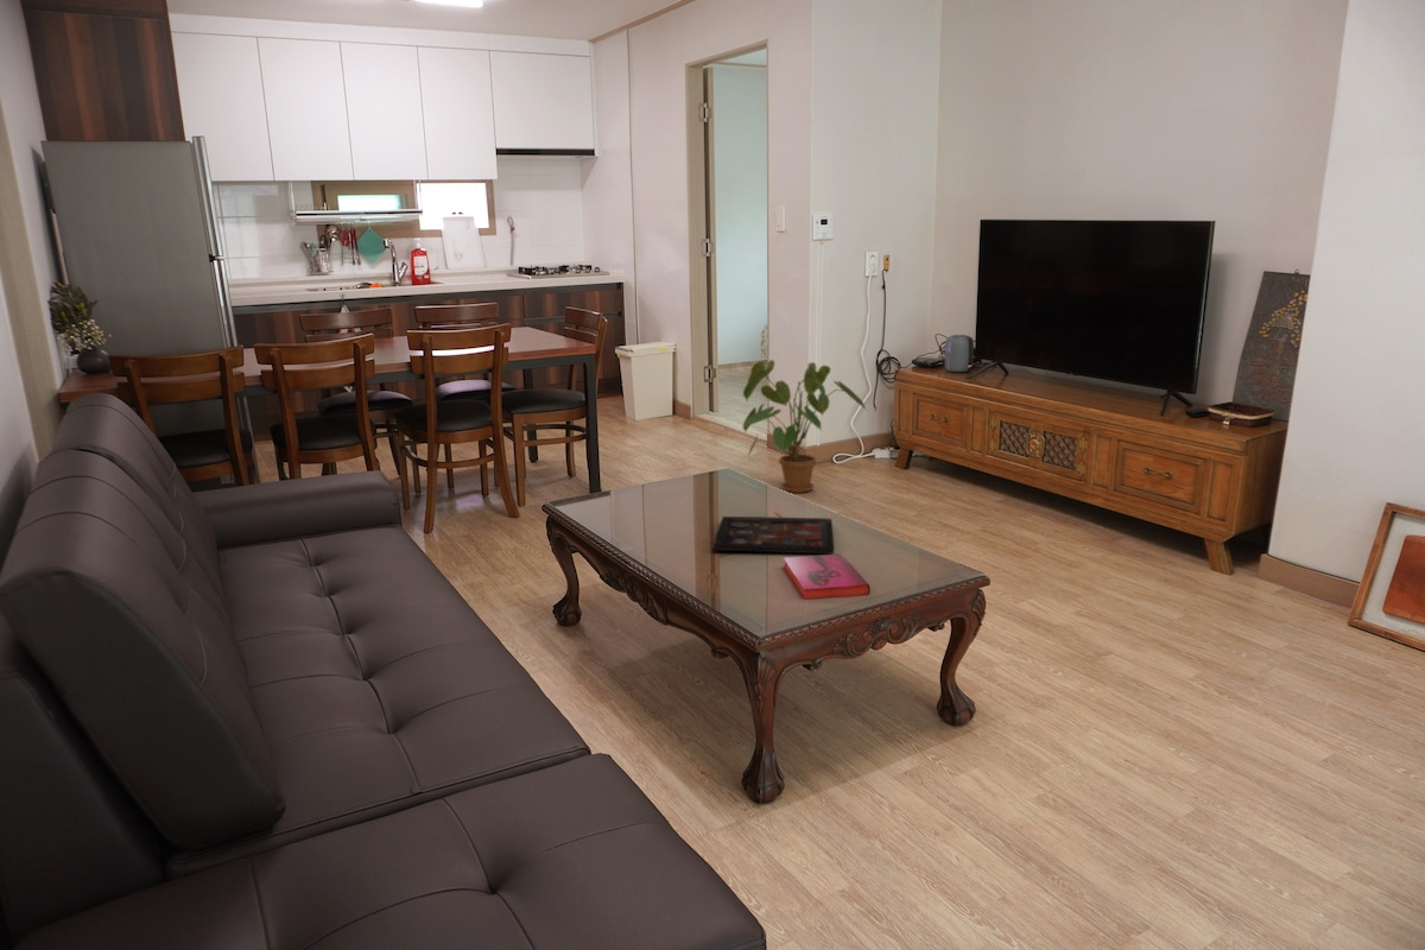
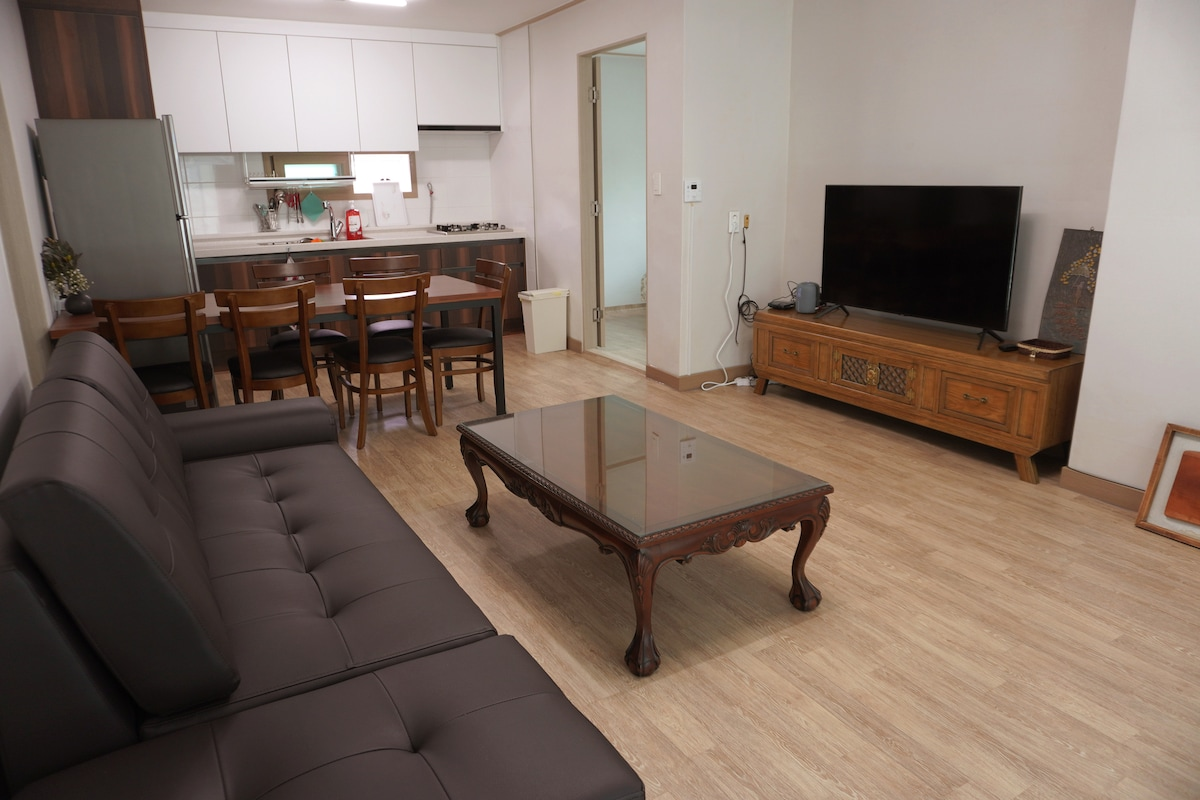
- house plant [741,359,868,494]
- hardback book [783,552,872,600]
- decorative tray [711,515,835,555]
